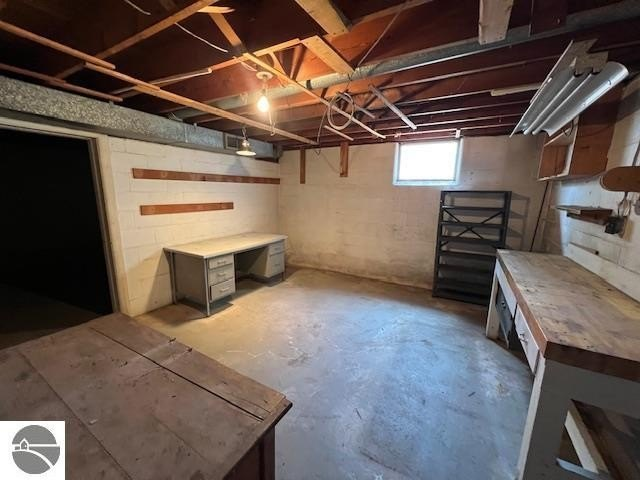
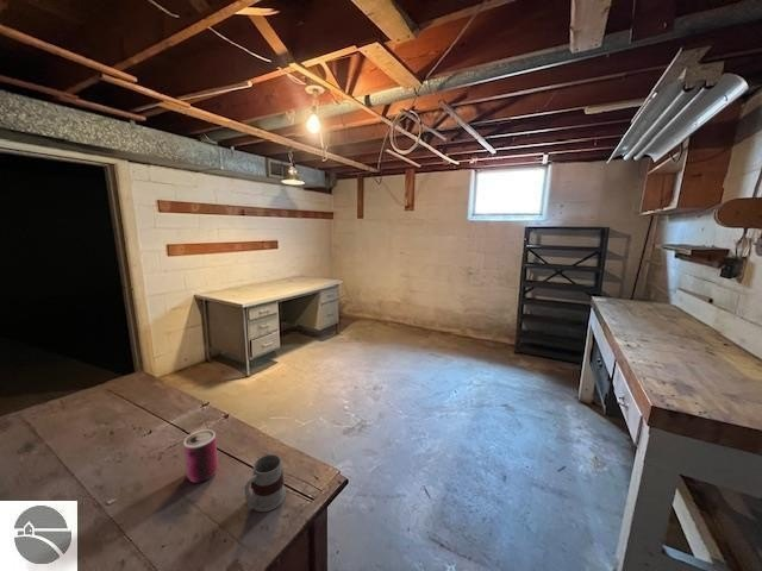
+ can [182,428,219,484]
+ mug [244,453,287,513]
